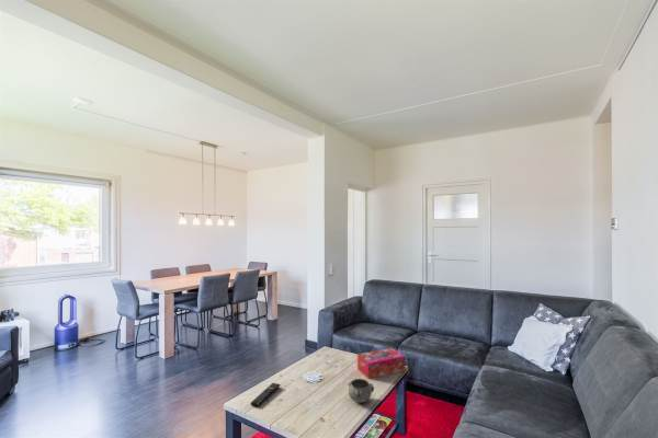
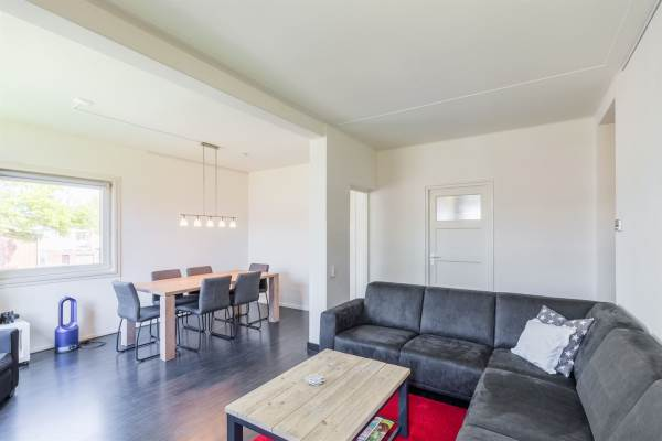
- remote control [250,382,281,408]
- tissue box [356,347,406,380]
- decorative bowl [348,378,375,404]
